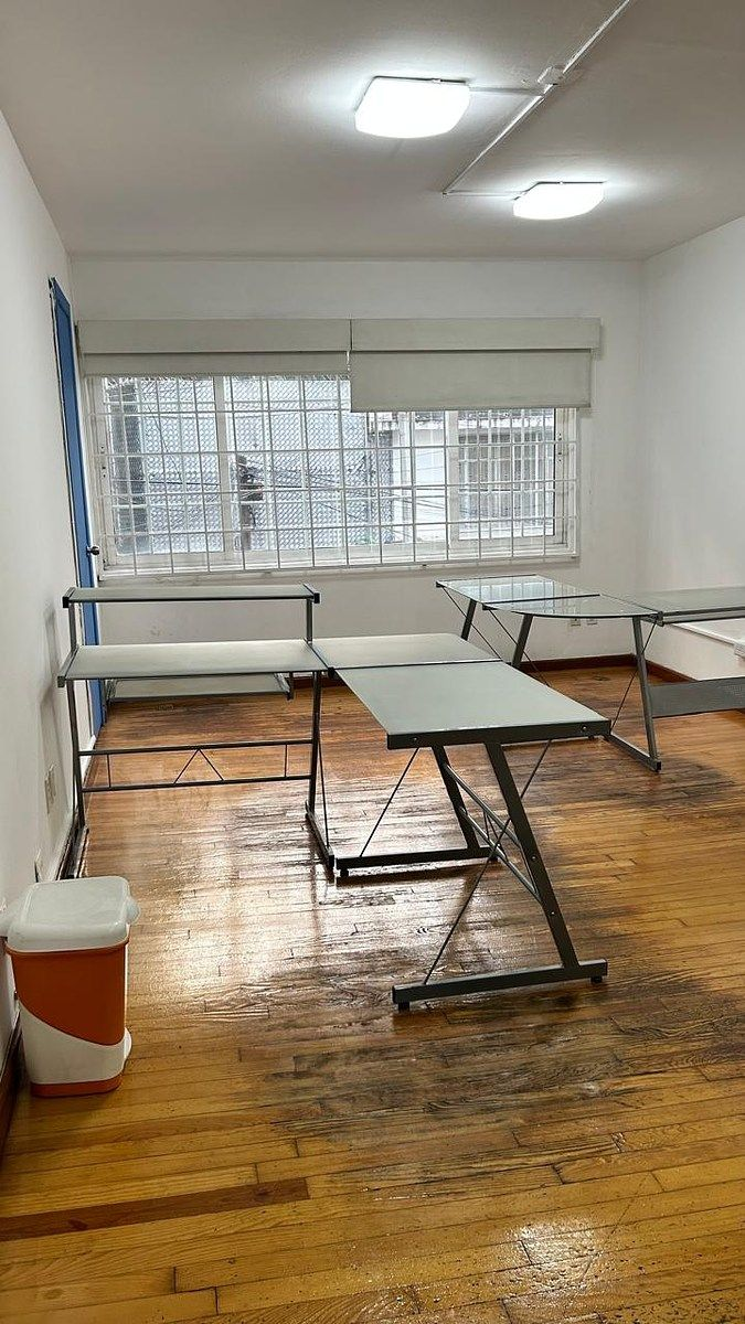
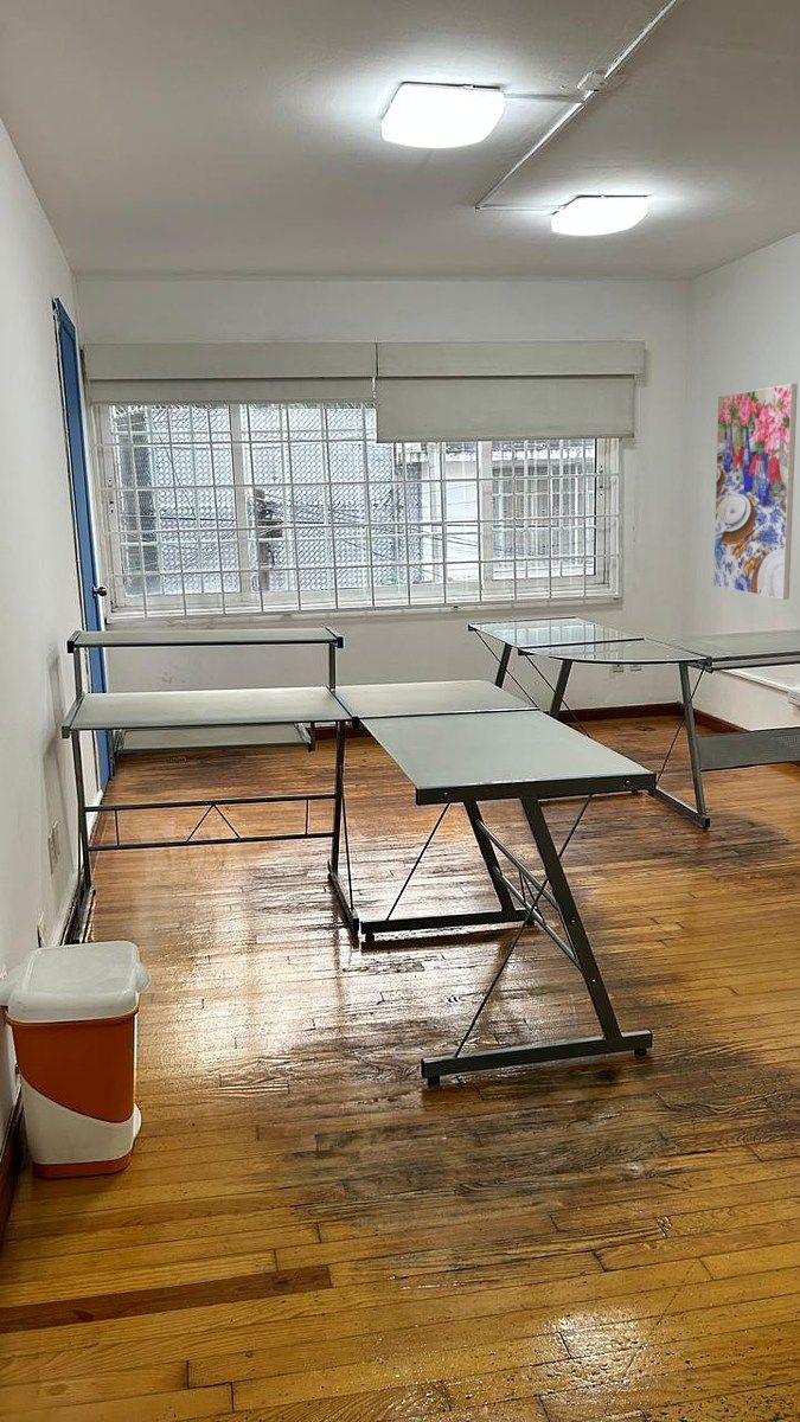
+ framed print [712,383,799,601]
